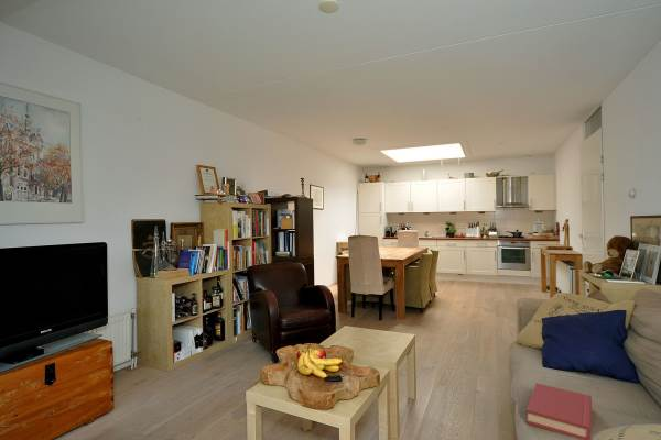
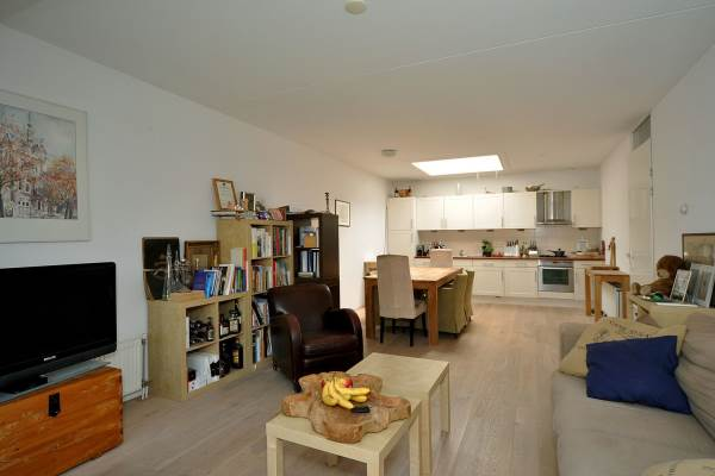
- hardback book [525,382,593,440]
